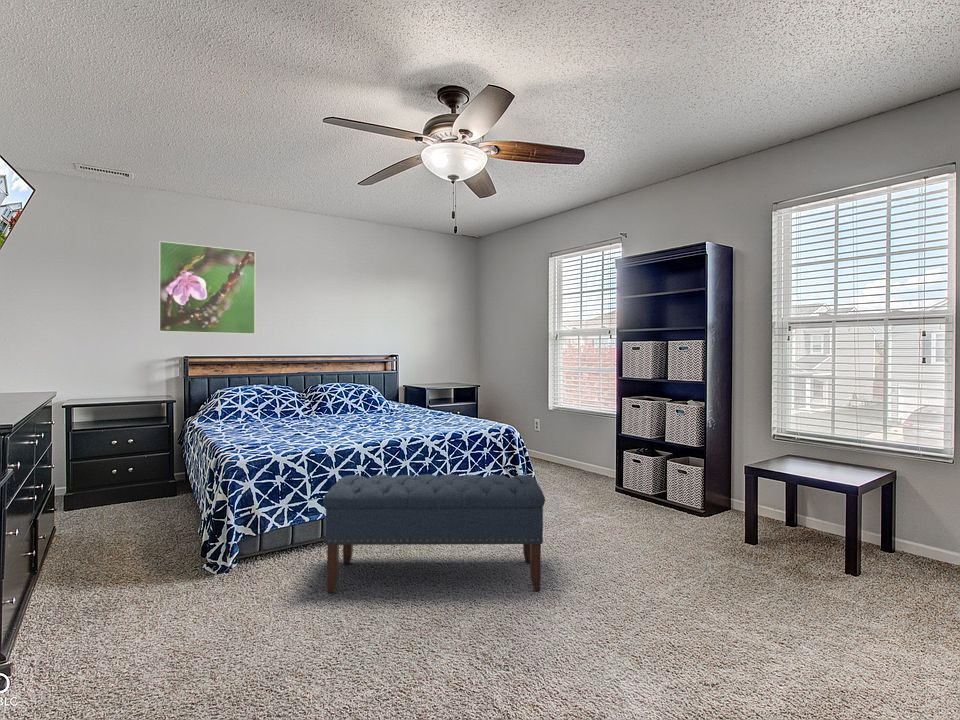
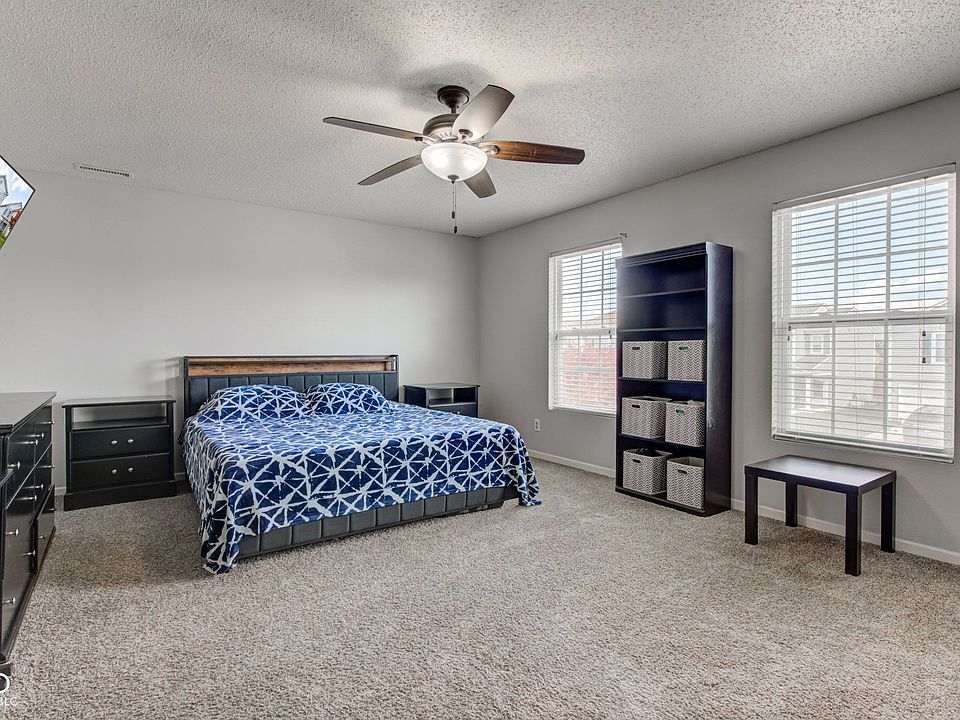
- bench [322,473,546,593]
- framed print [158,240,256,335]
